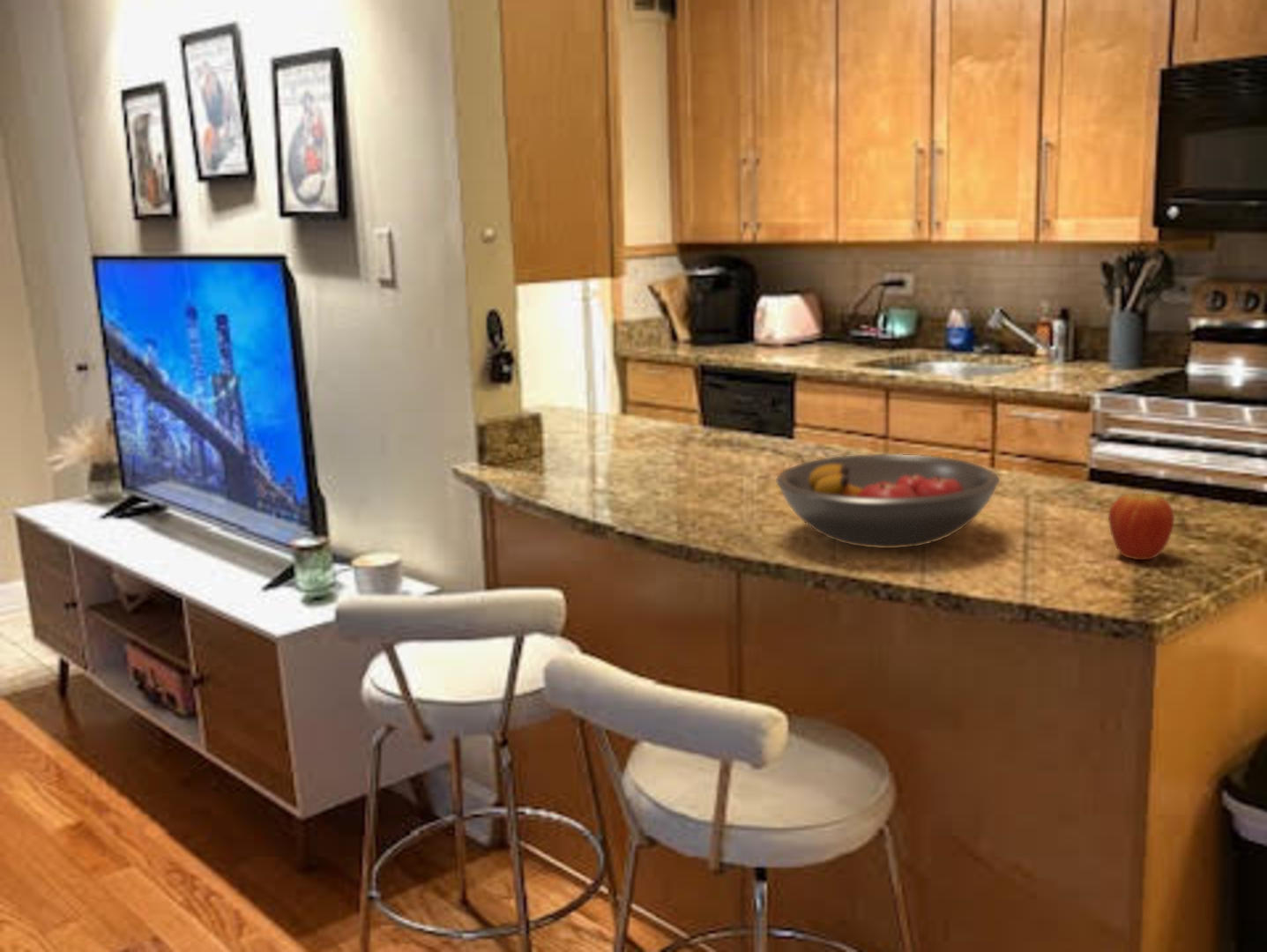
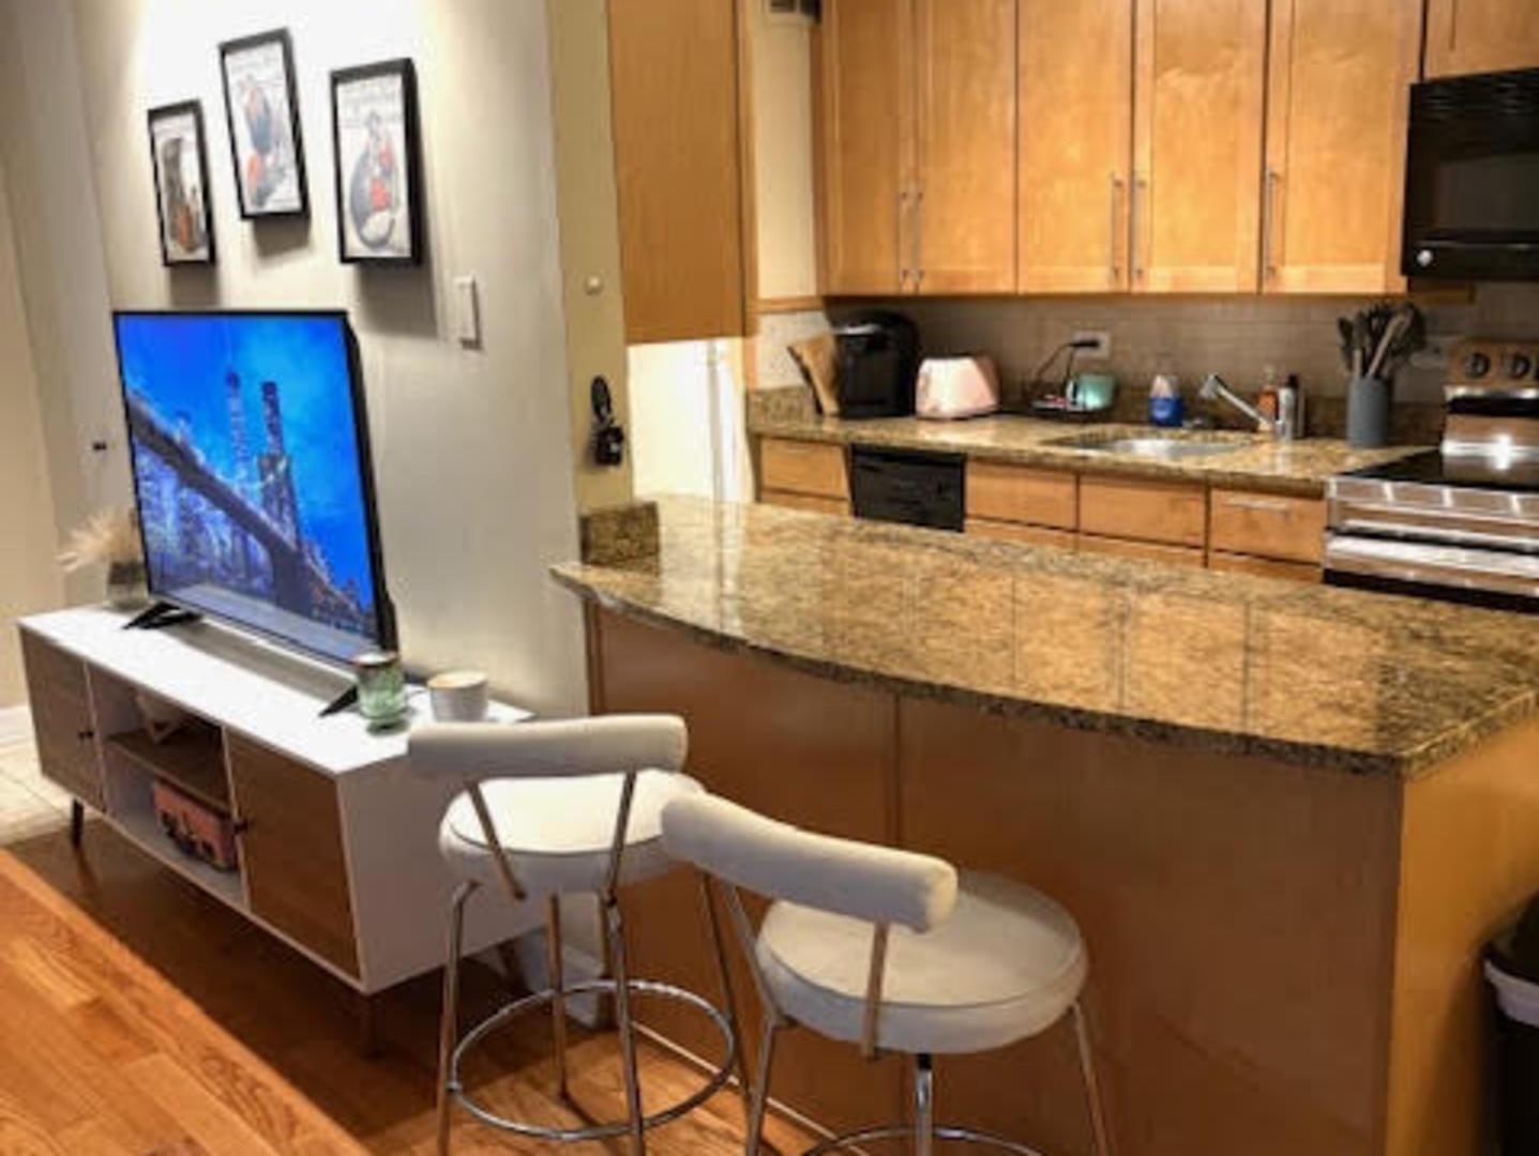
- fruit bowl [775,453,1001,549]
- fruit [1107,488,1175,561]
